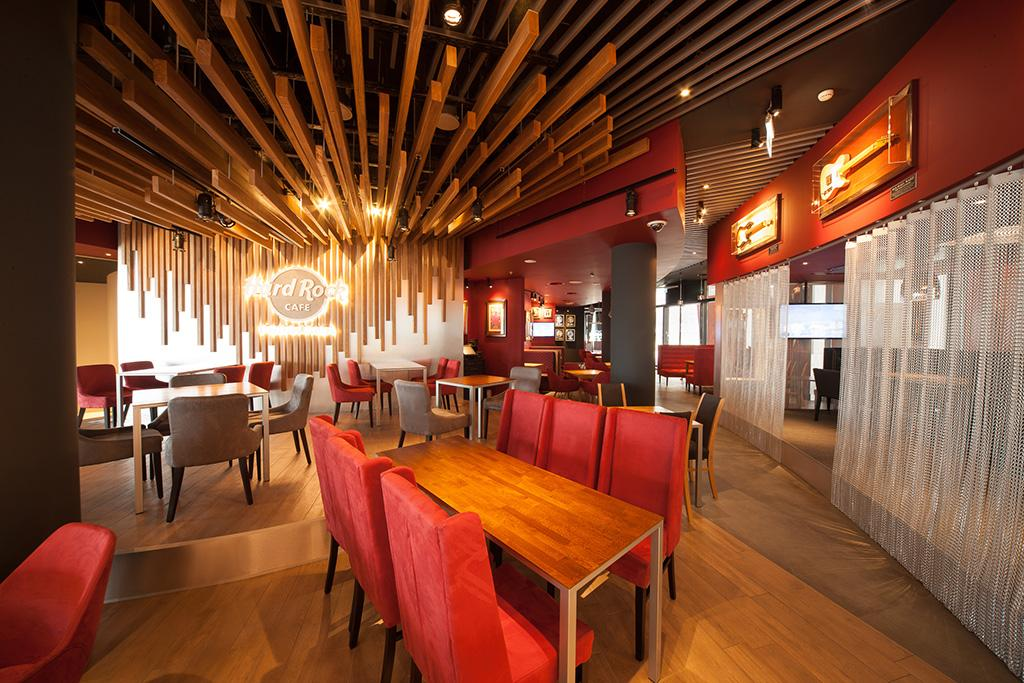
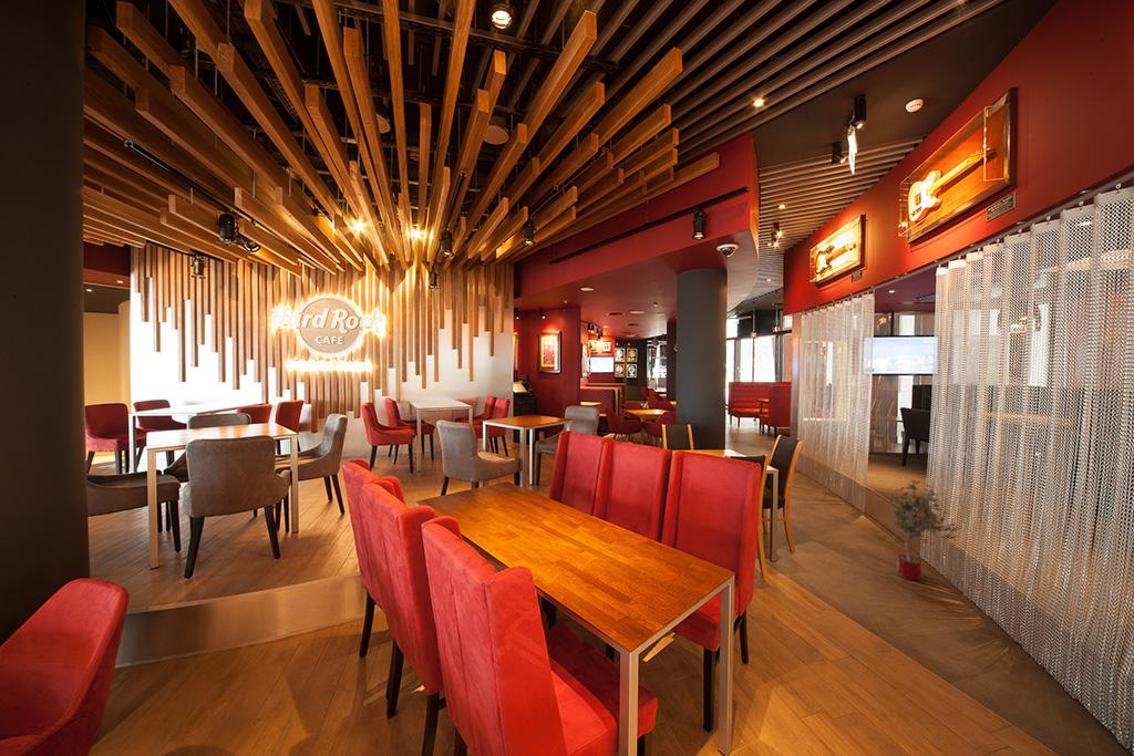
+ potted tree [889,479,961,581]
